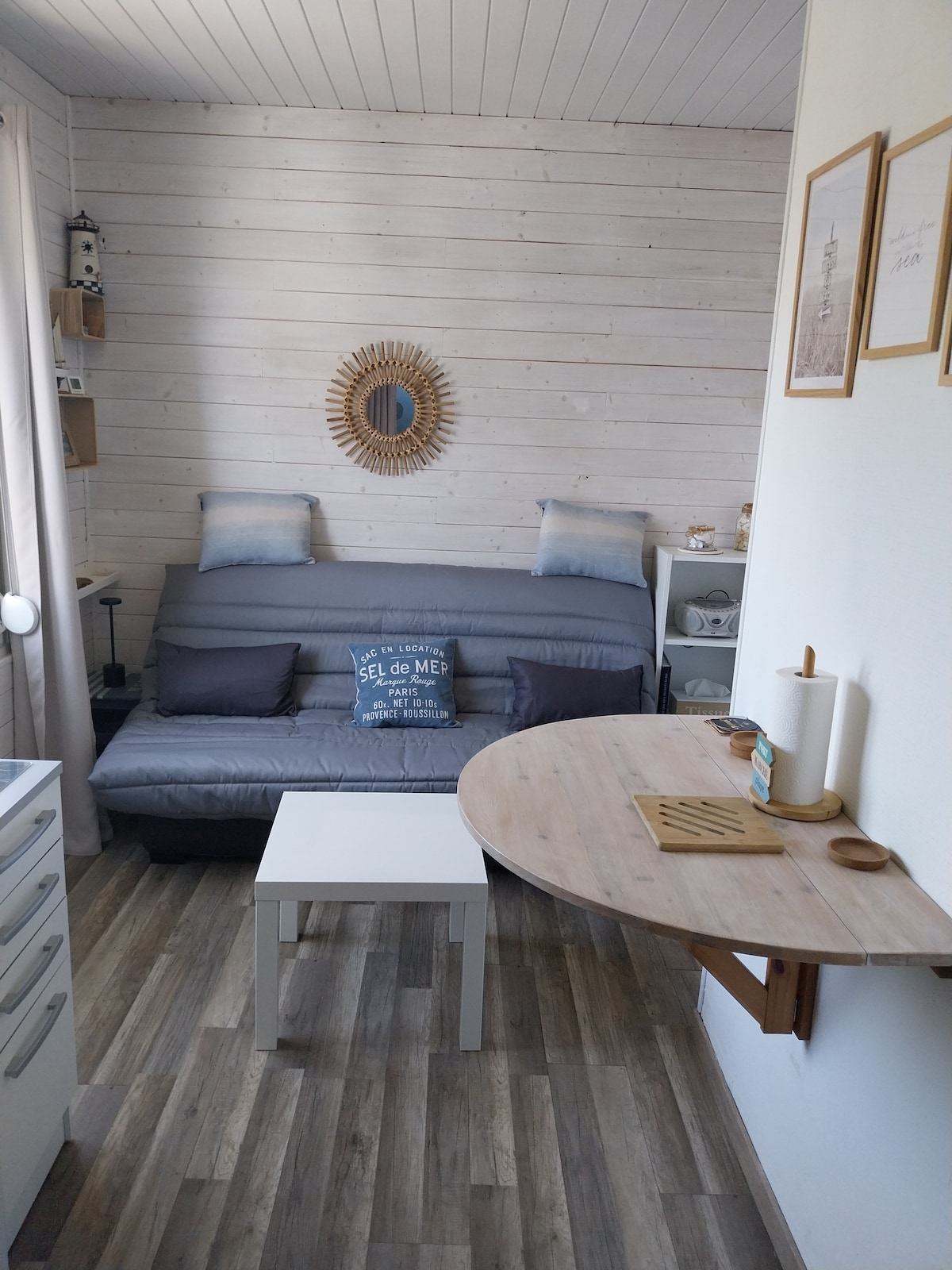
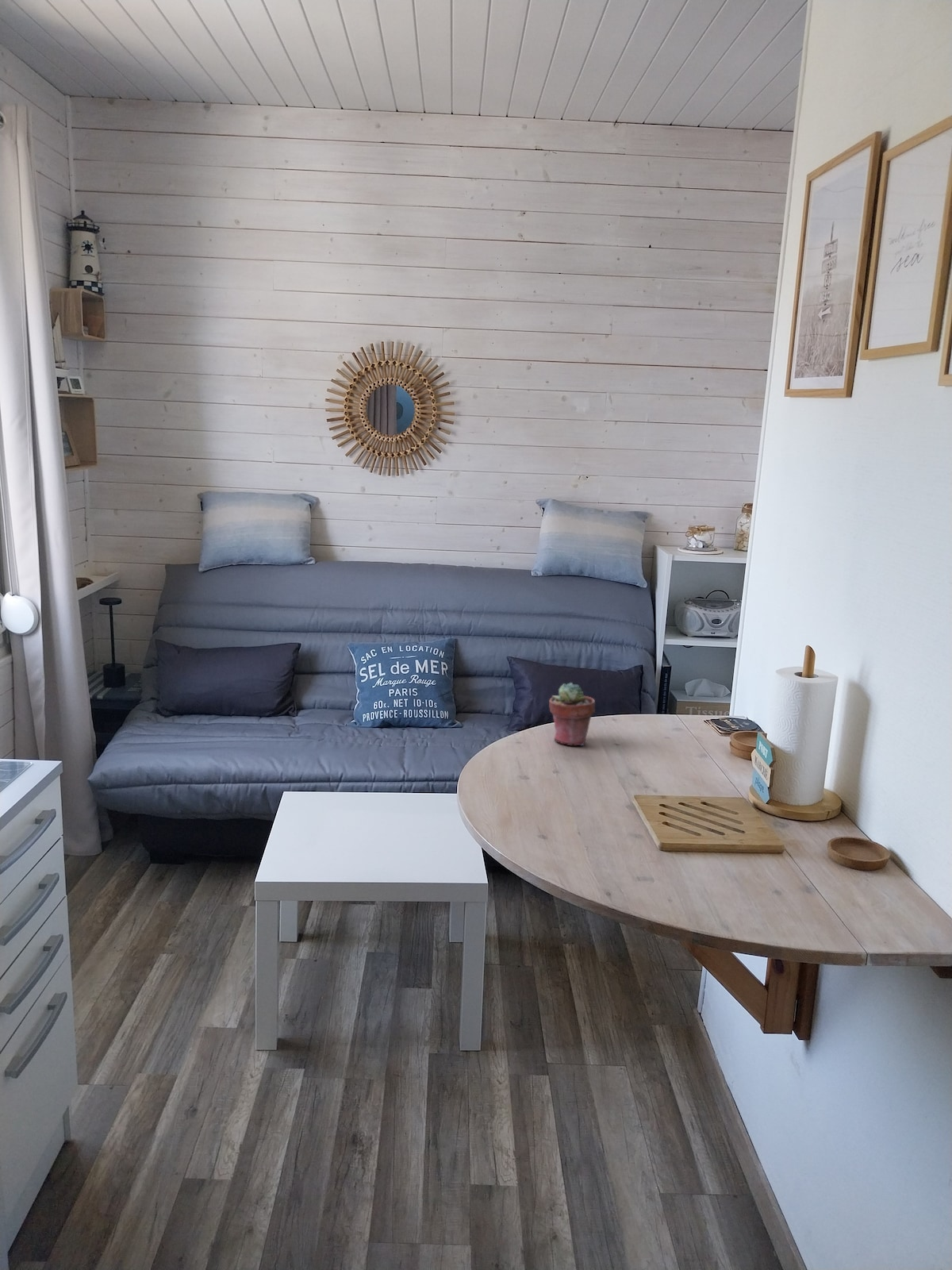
+ potted succulent [548,682,596,746]
